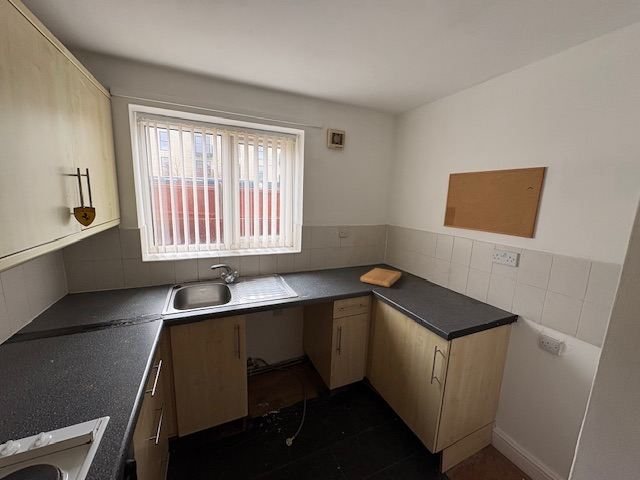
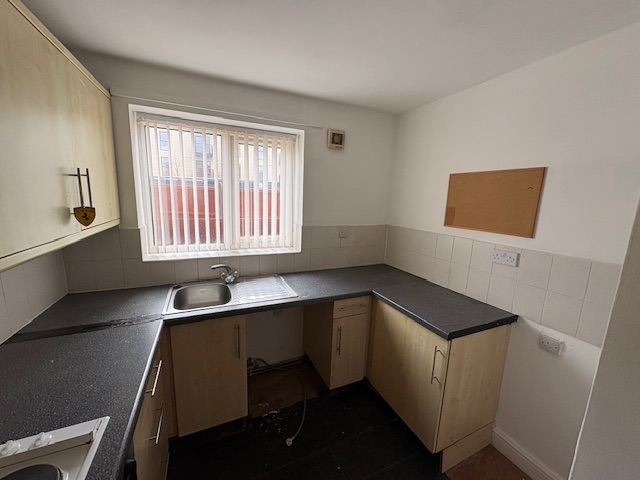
- cutting board [360,267,402,288]
